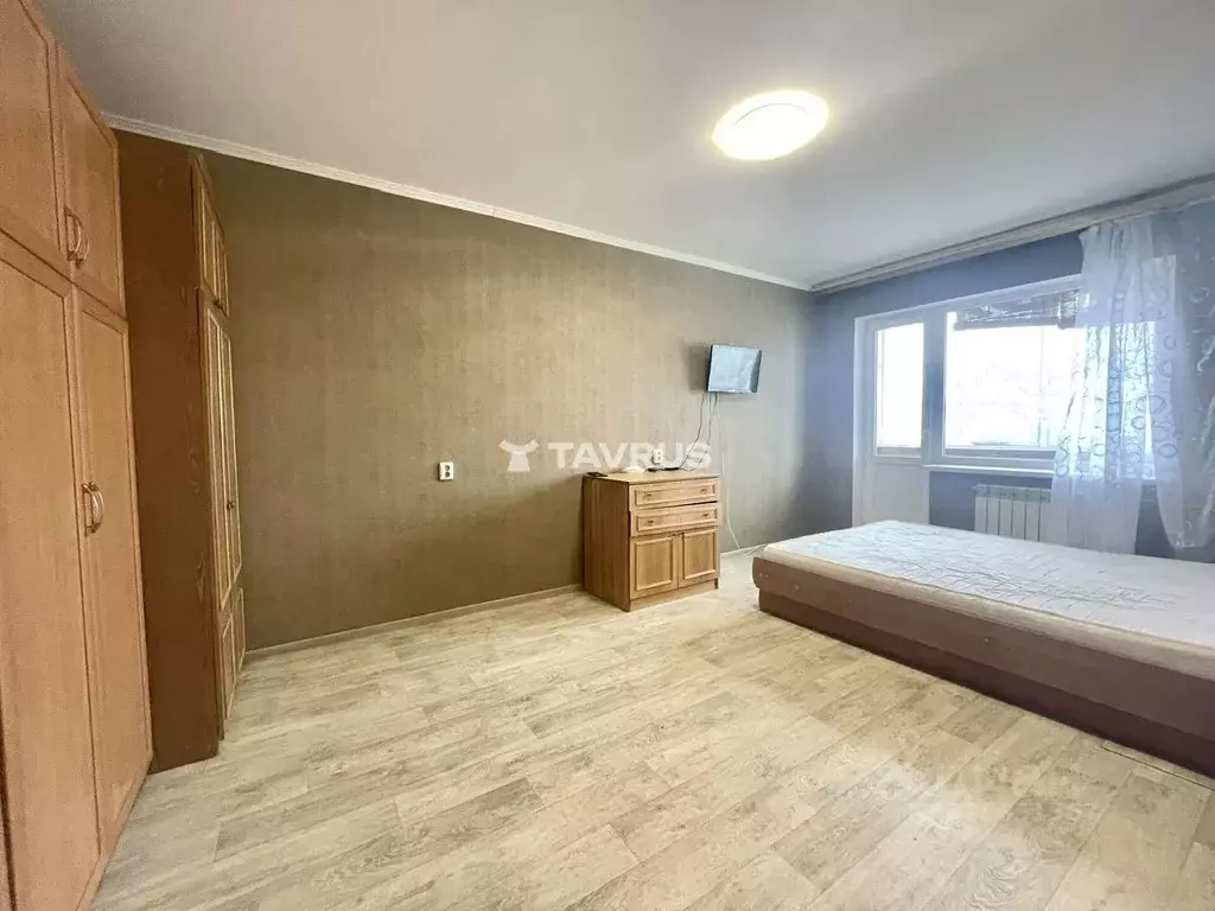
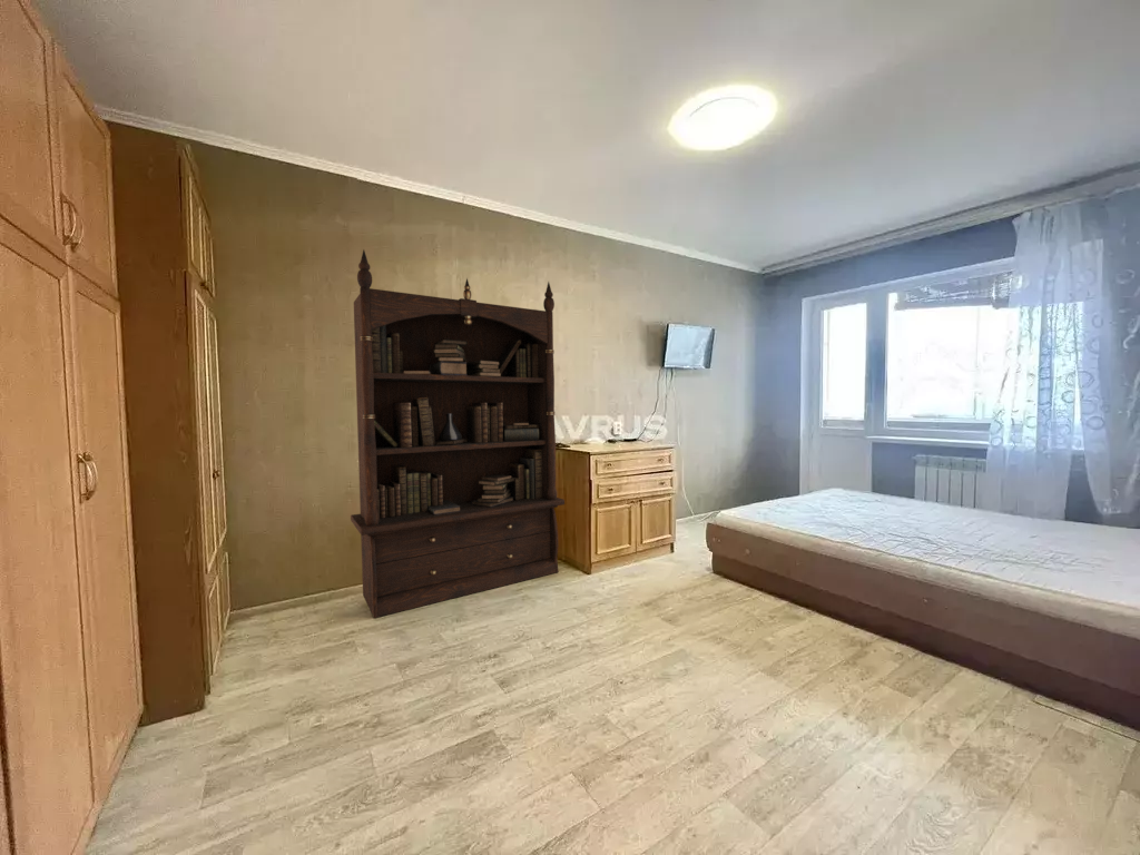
+ bookcase [350,249,566,619]
